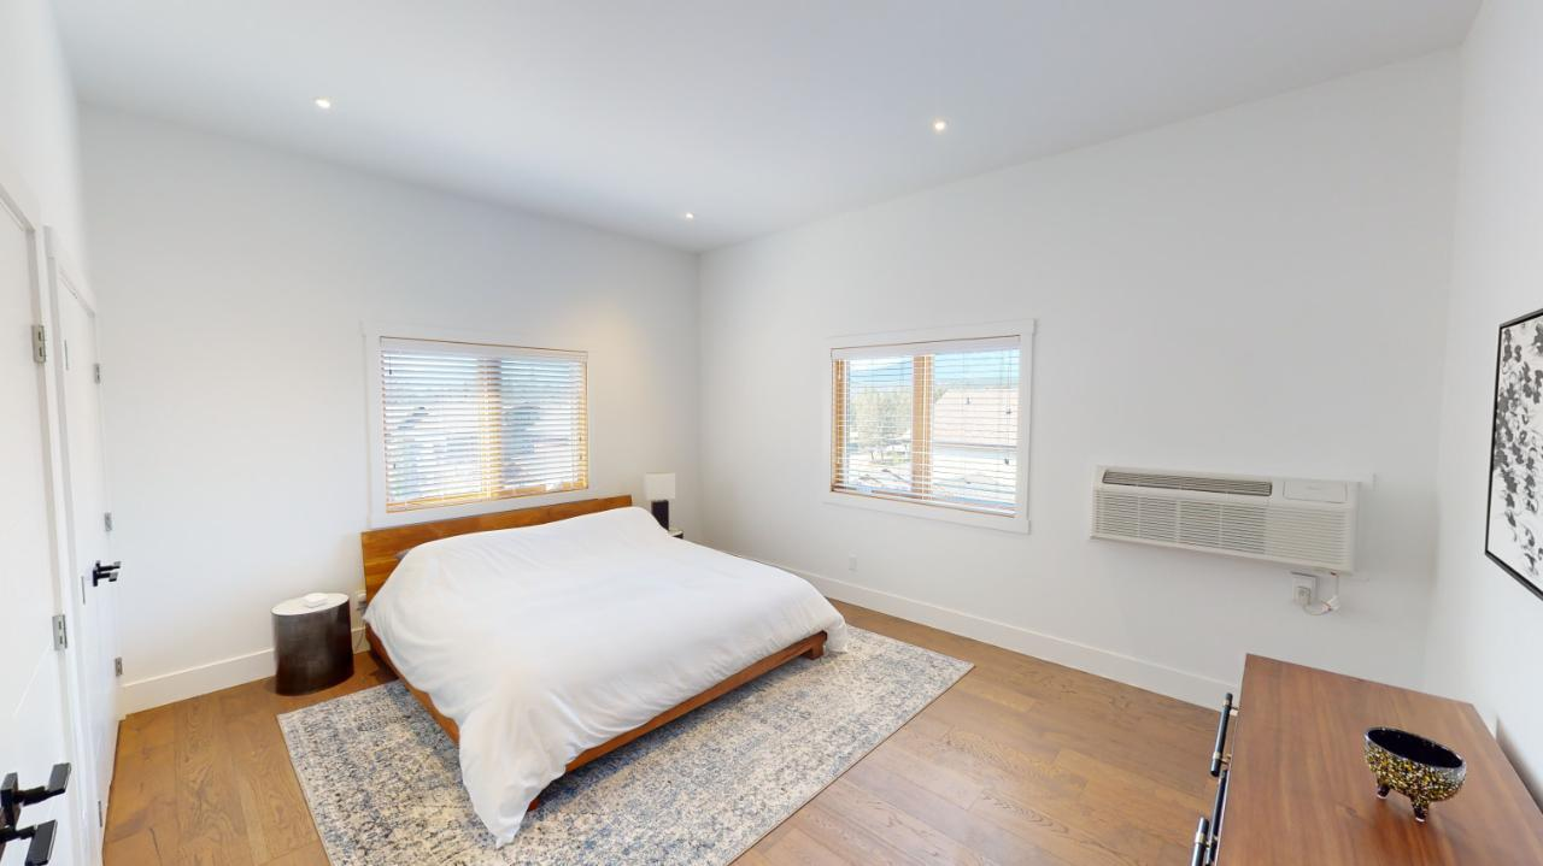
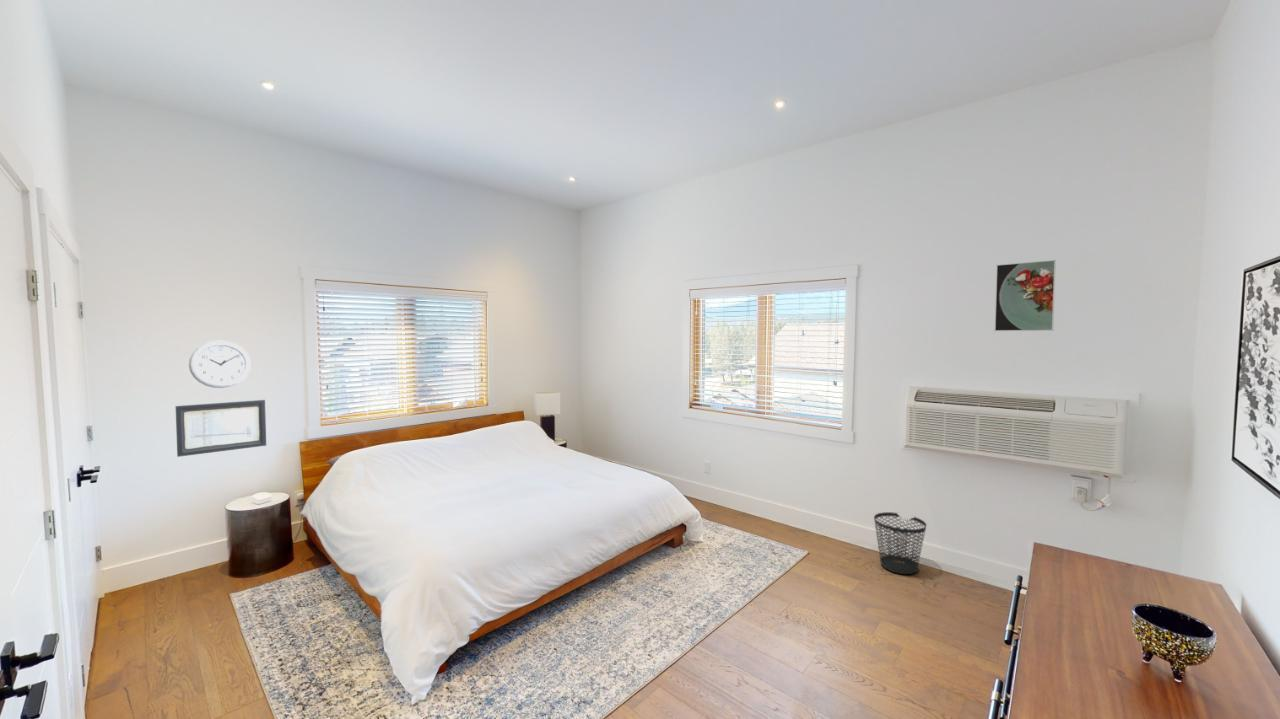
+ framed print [994,259,1057,332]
+ wastebasket [873,511,928,575]
+ wall art [175,399,267,458]
+ wall clock [188,340,252,389]
